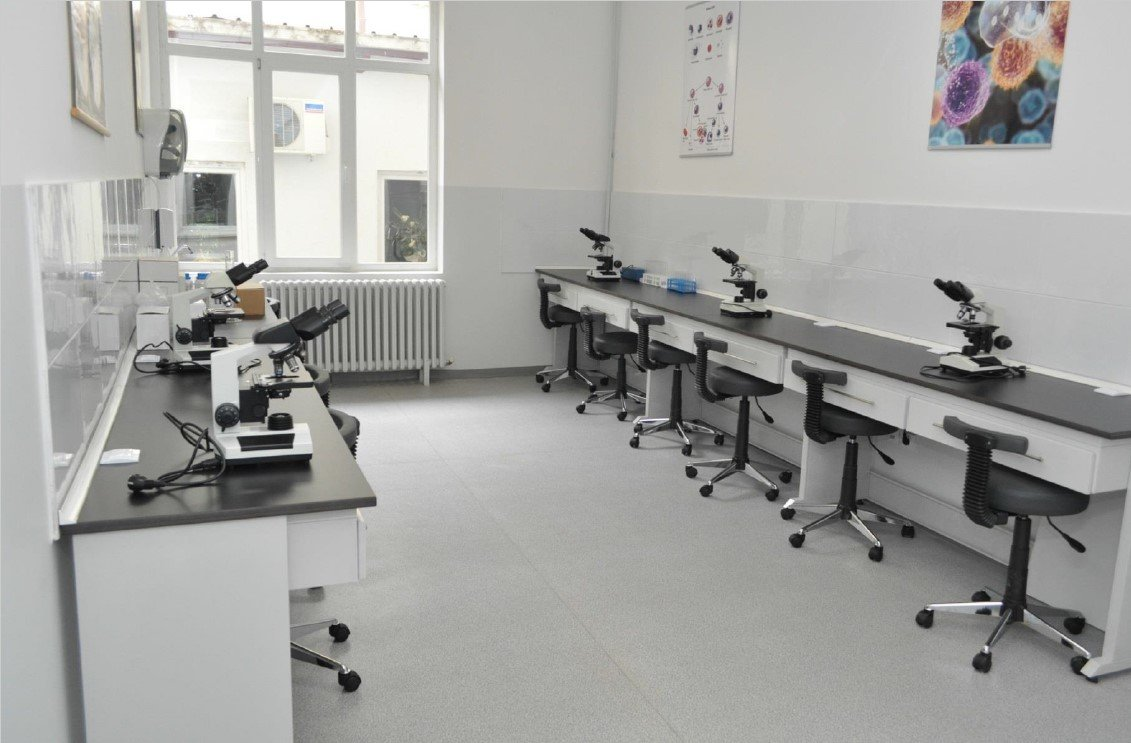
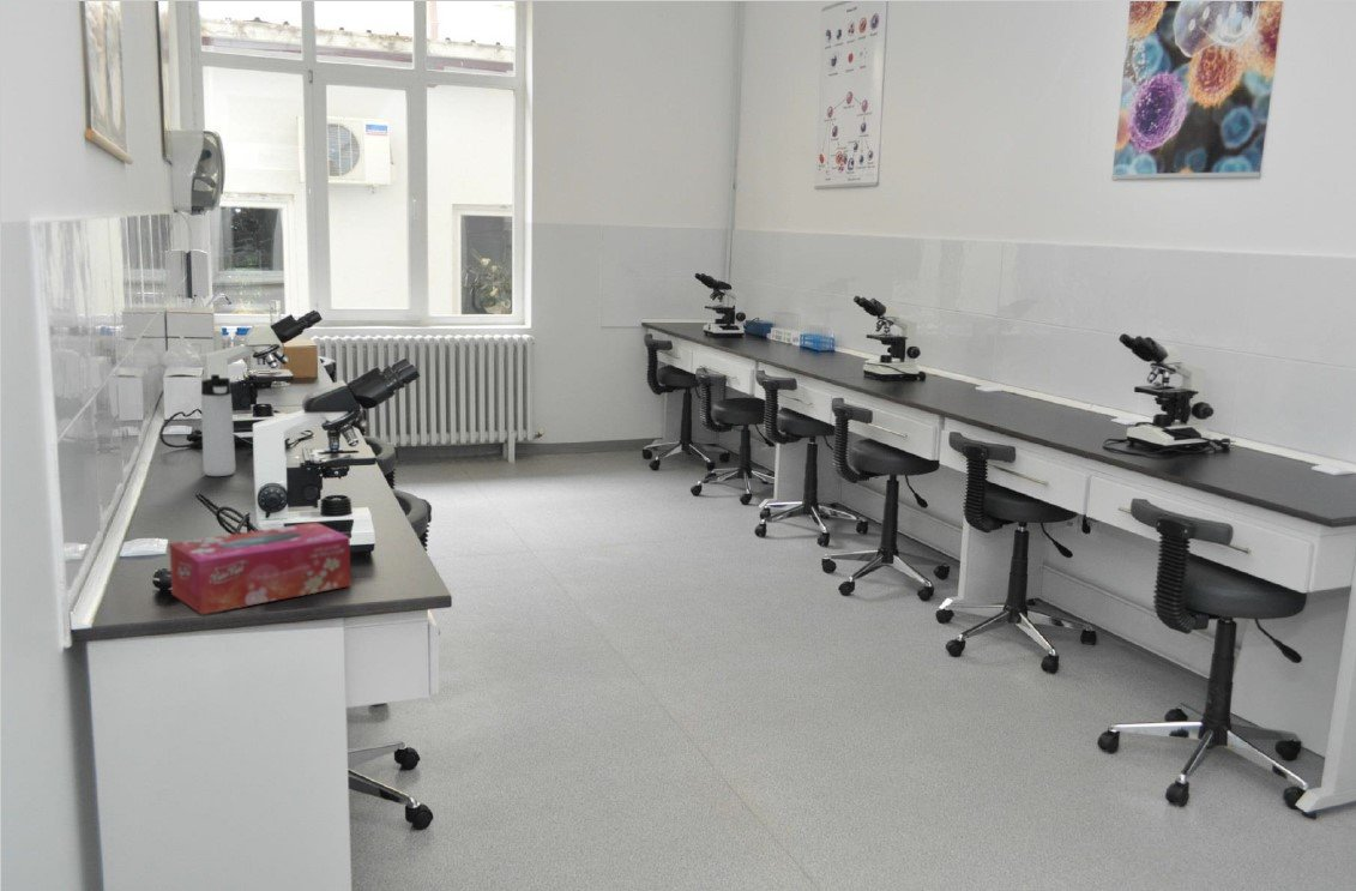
+ tissue box [168,520,351,615]
+ thermos bottle [200,373,236,477]
